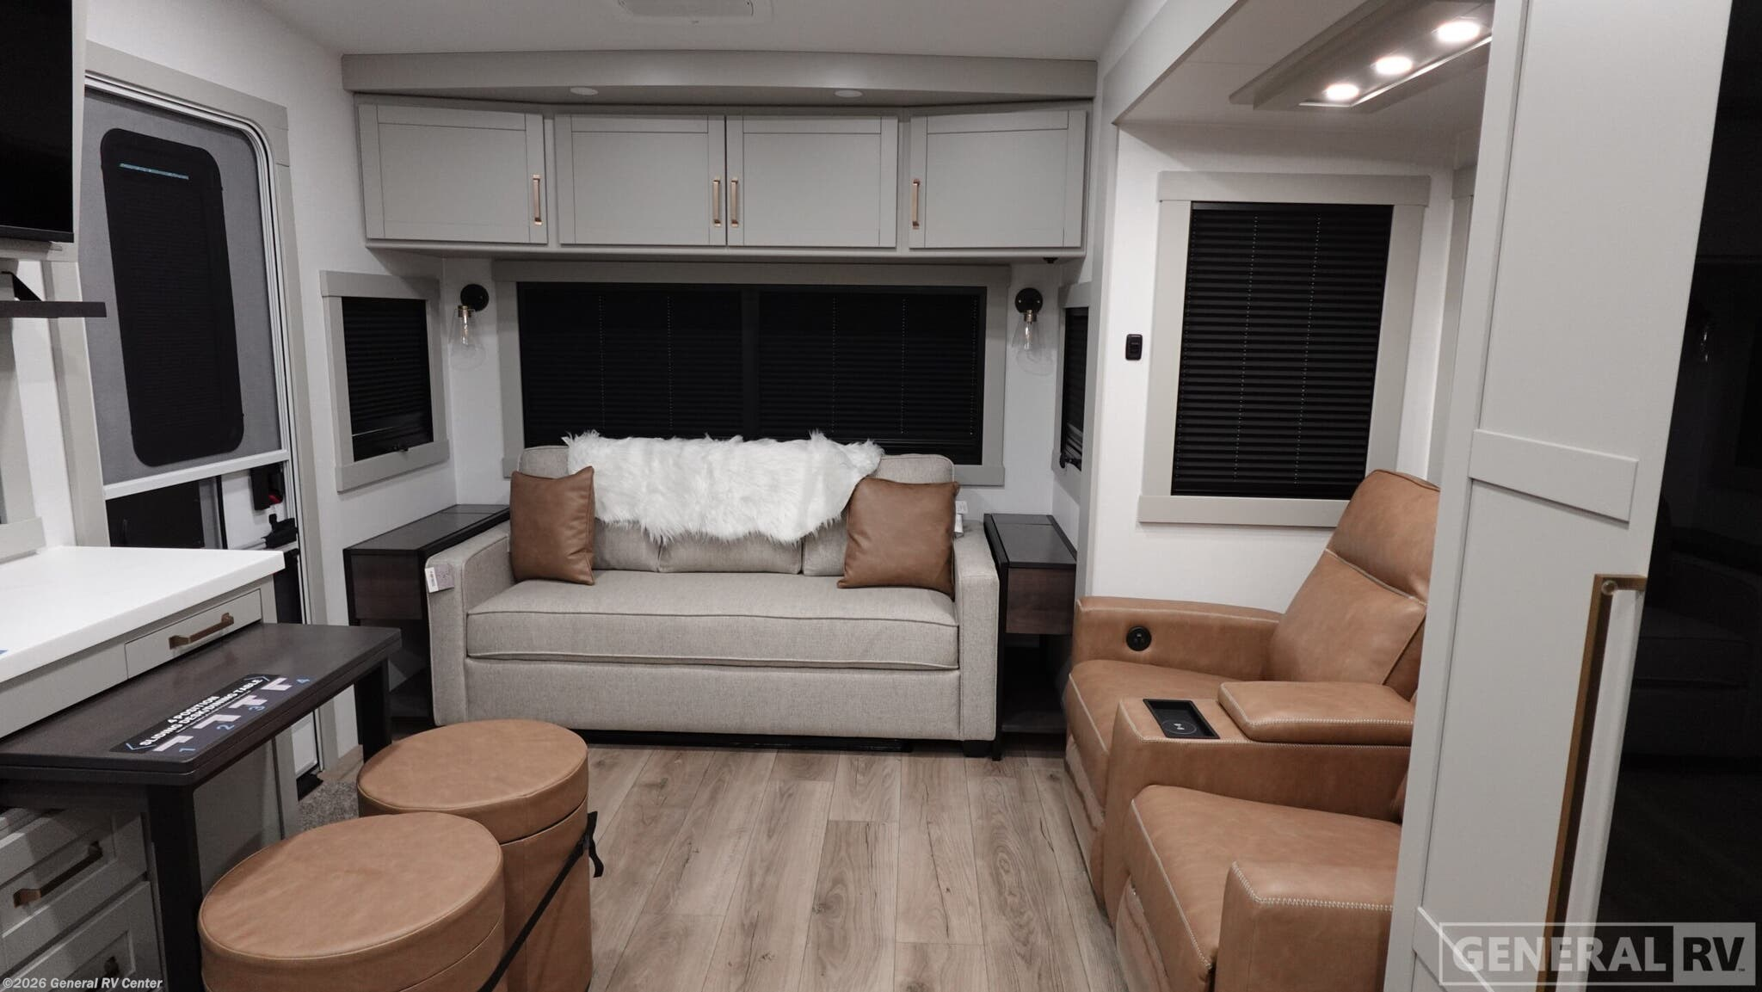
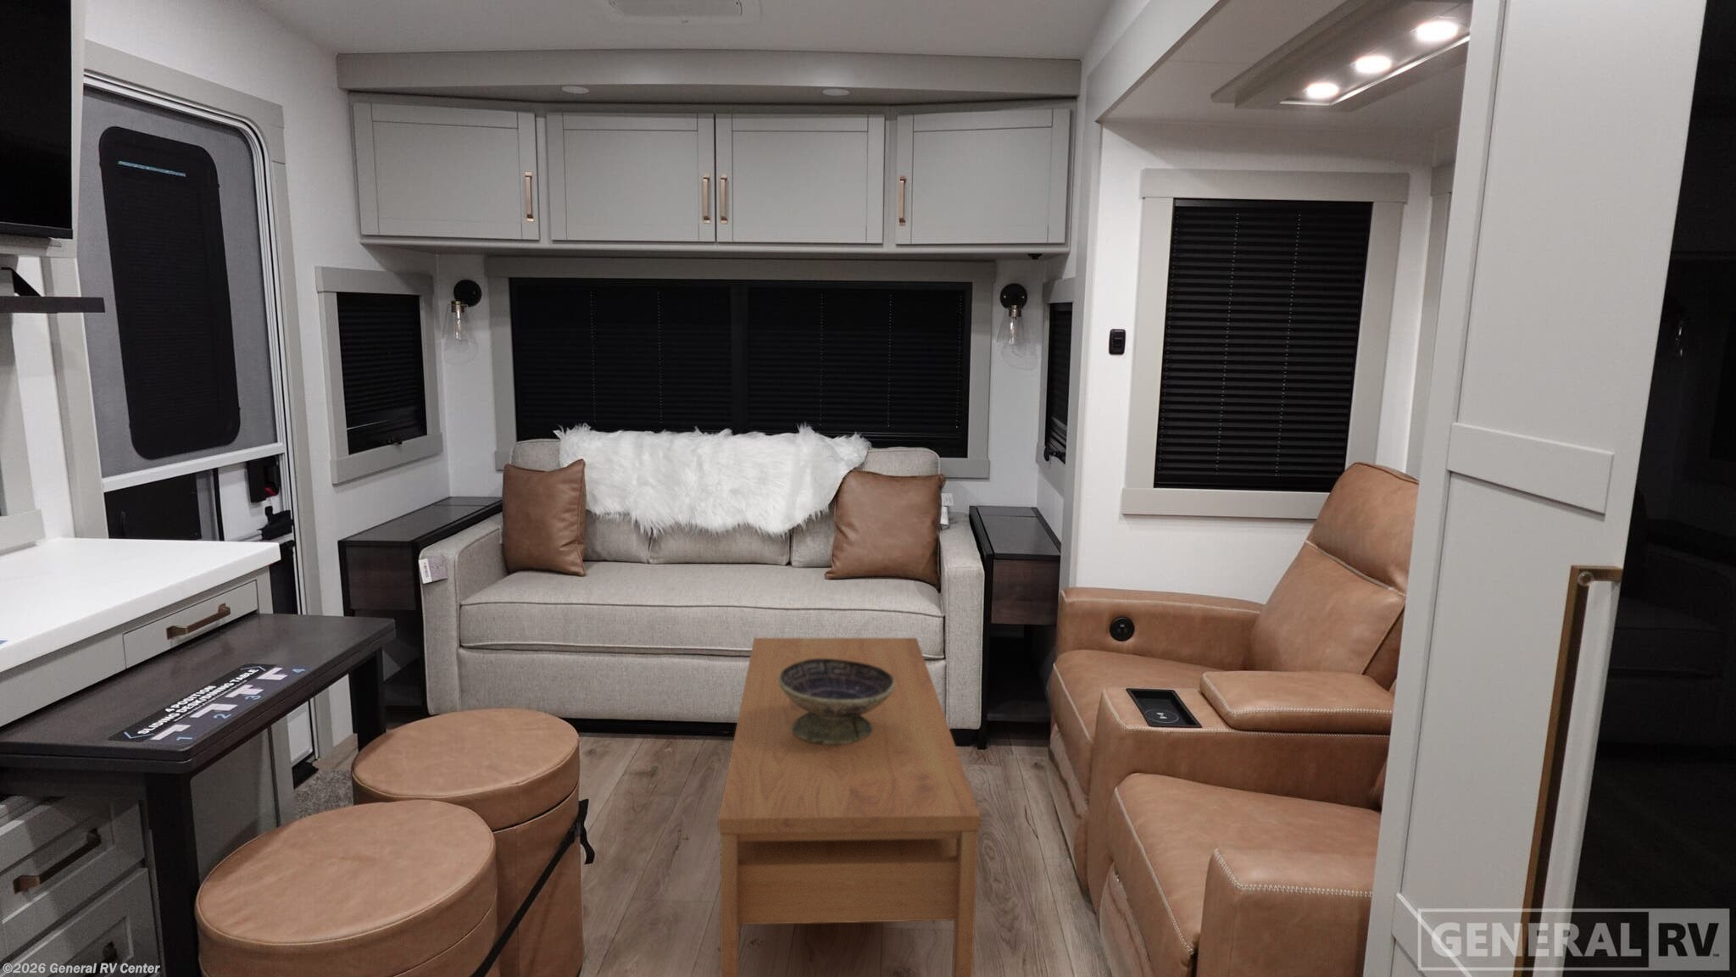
+ decorative bowl [779,659,895,745]
+ coffee table [717,637,981,977]
